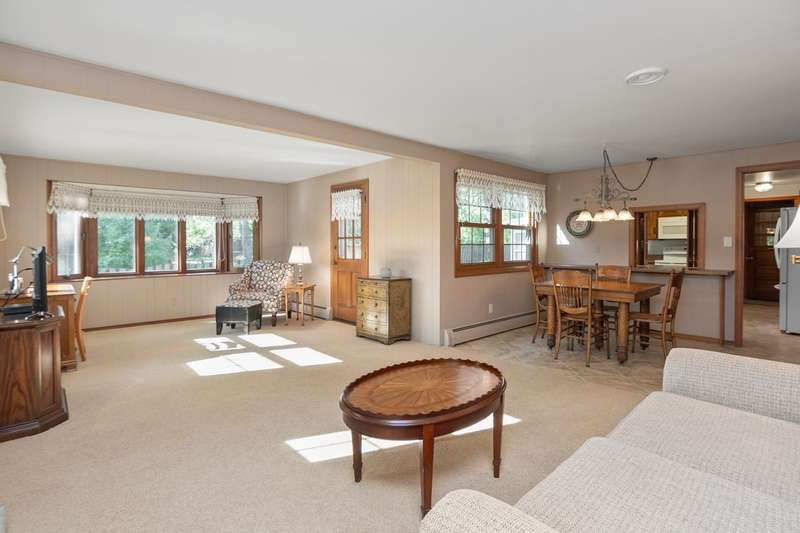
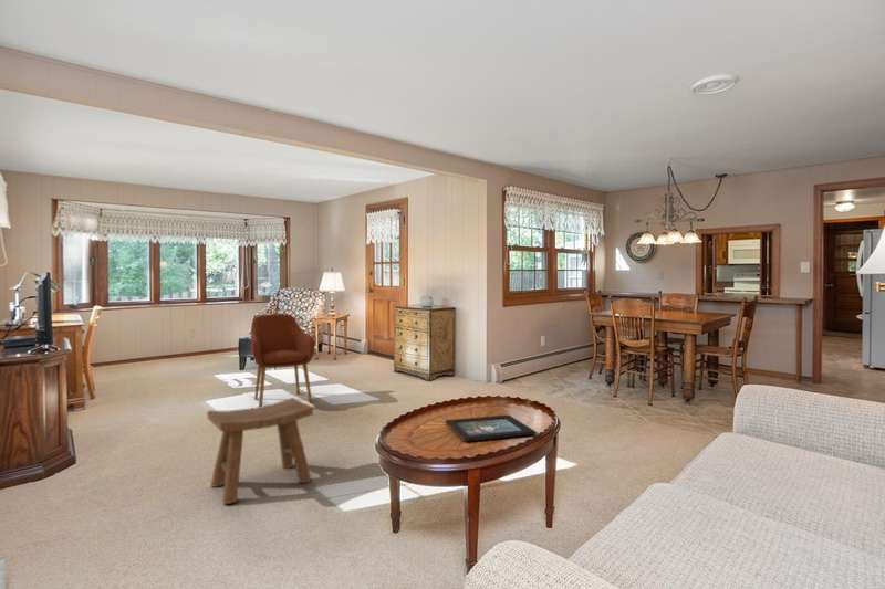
+ decorative tray [444,413,538,442]
+ stool [206,397,314,505]
+ armchair [249,313,316,407]
